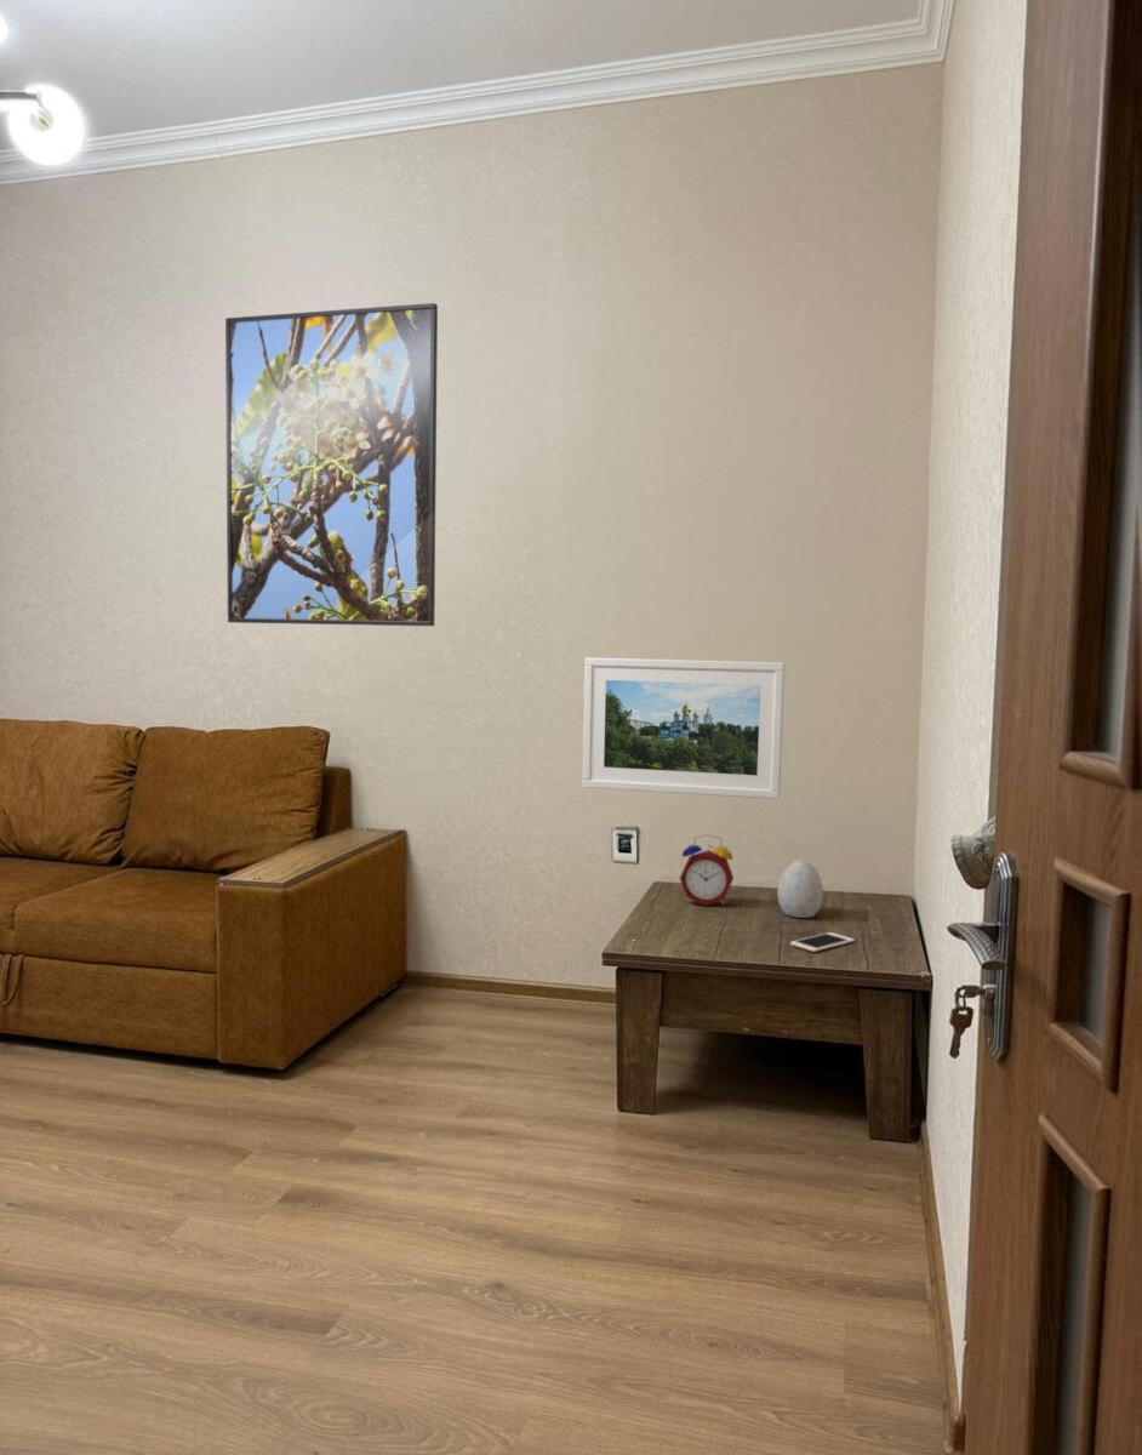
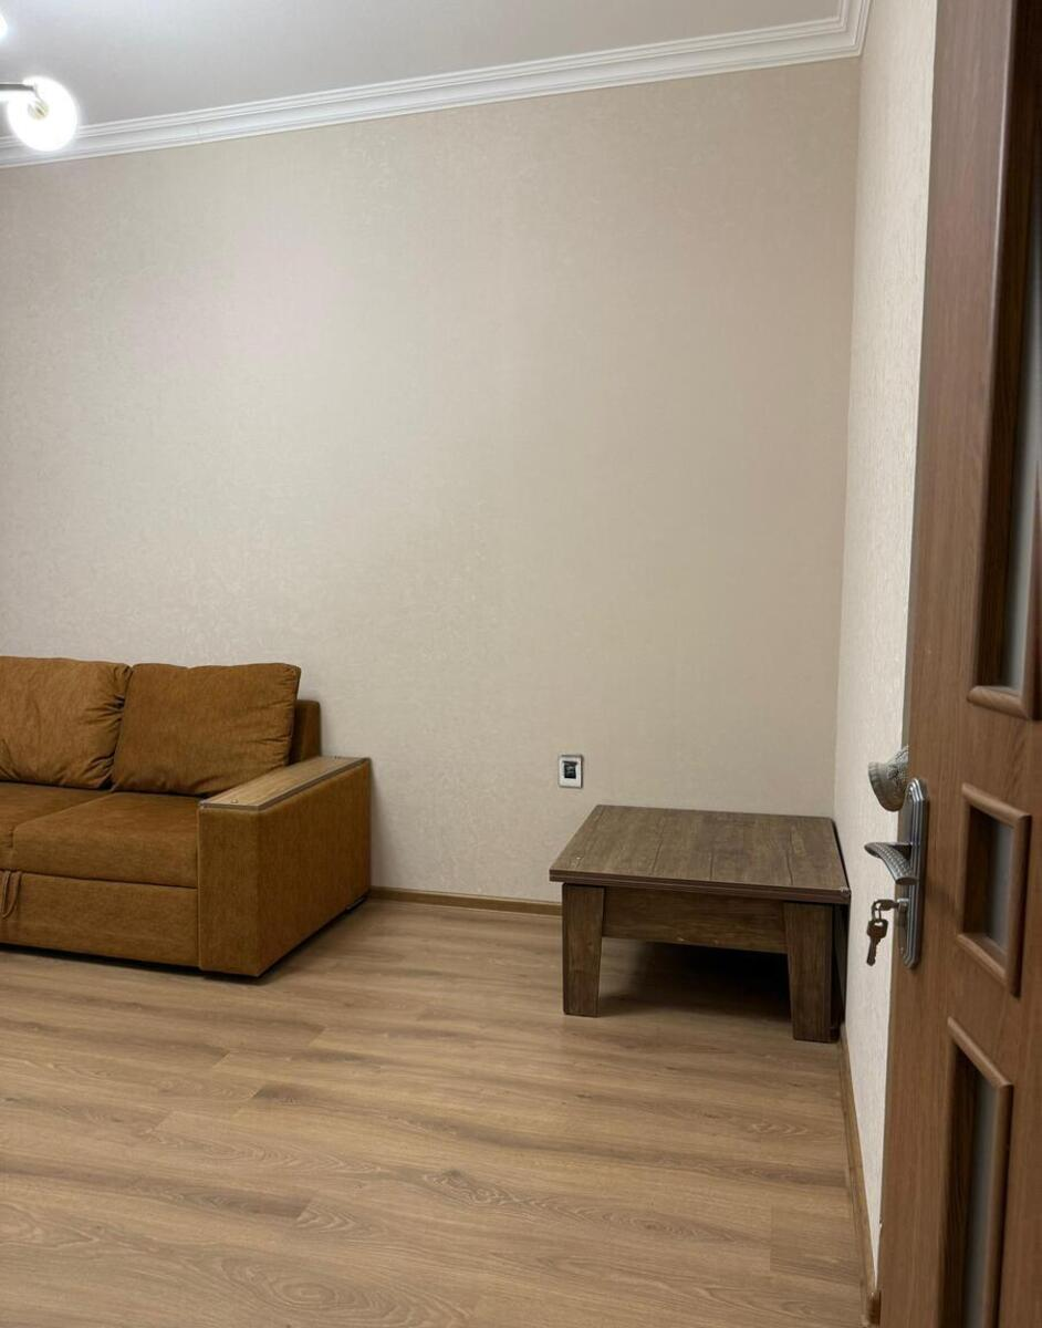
- decorative egg [776,858,824,919]
- alarm clock [679,833,735,907]
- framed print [224,302,439,627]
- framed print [581,656,786,800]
- cell phone [789,931,856,953]
